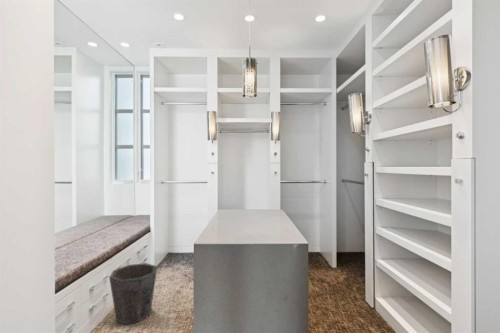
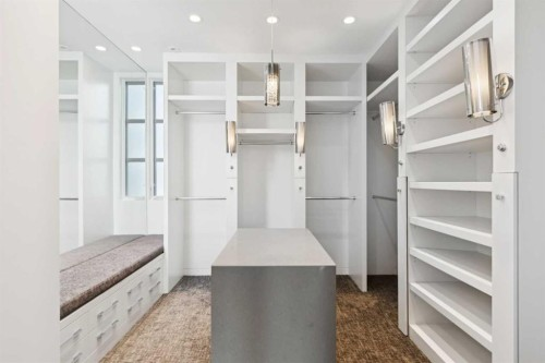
- waste bin [108,262,158,325]
